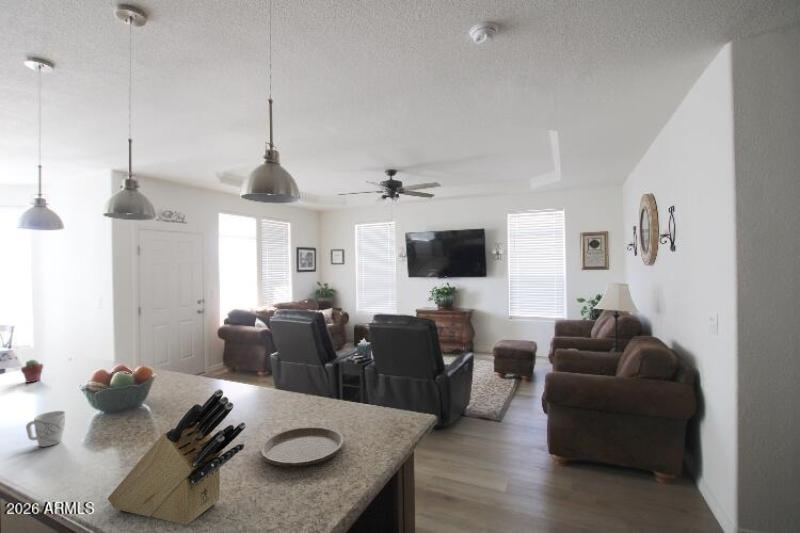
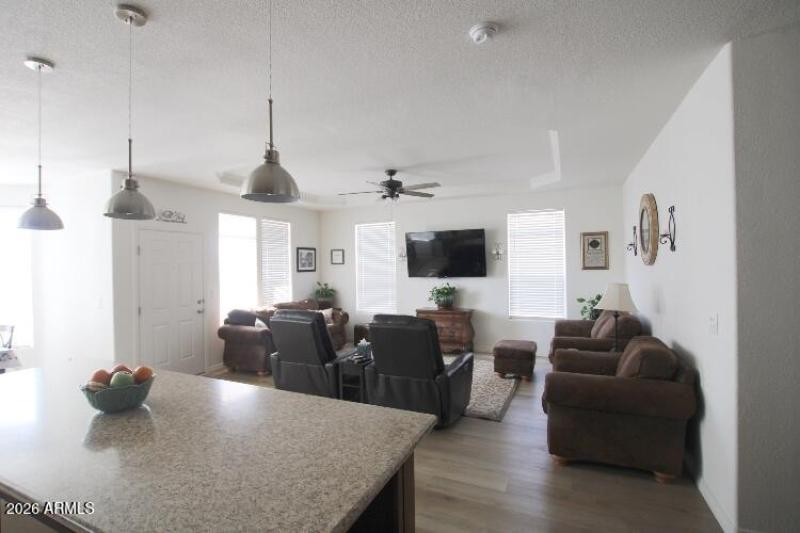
- knife block [107,388,247,525]
- potted succulent [20,359,44,384]
- plate [259,426,346,467]
- mug [25,410,67,448]
